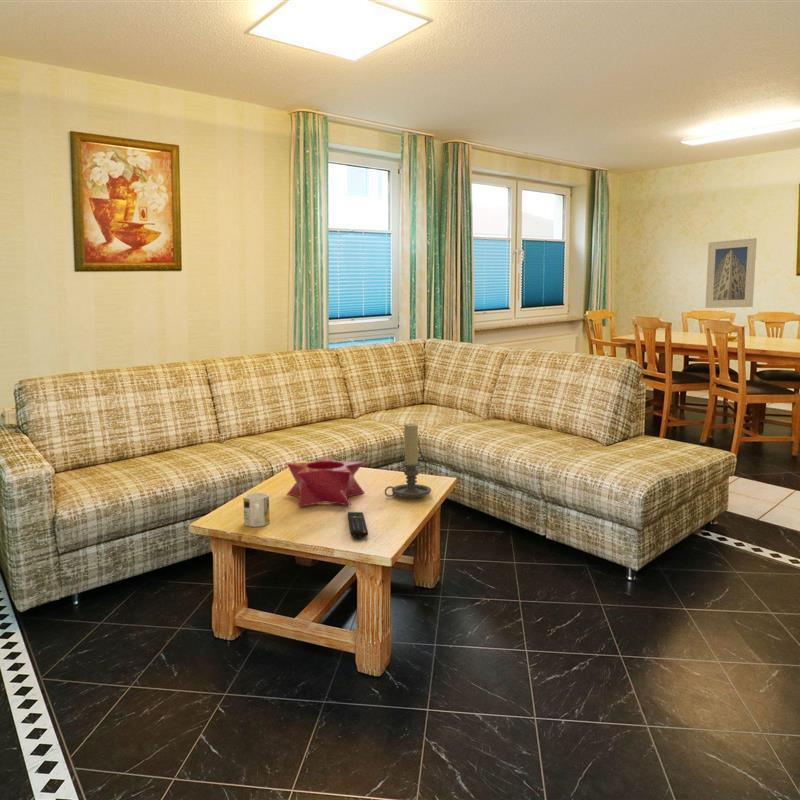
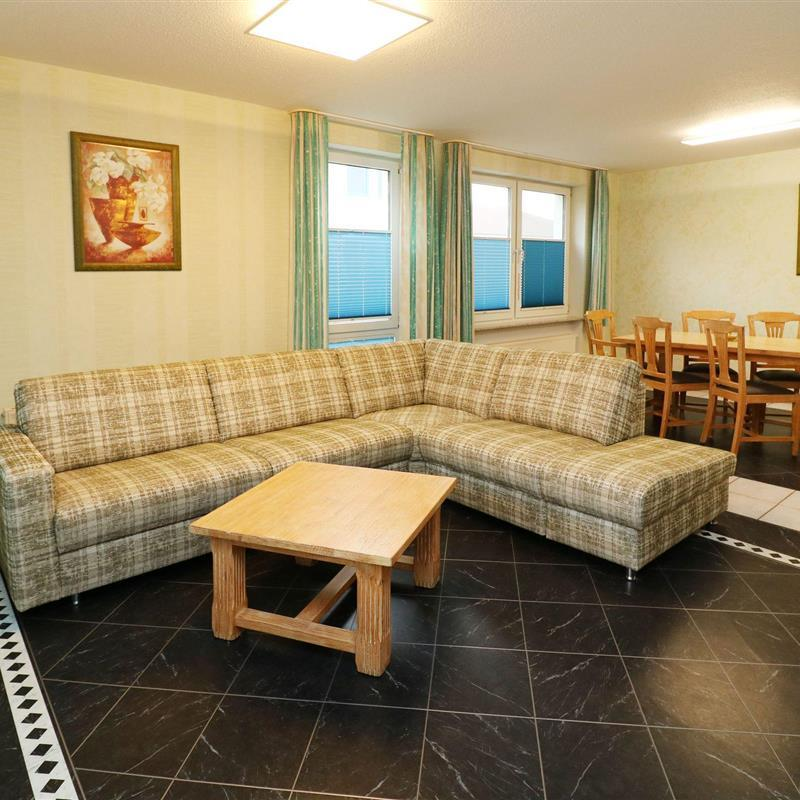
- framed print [704,237,758,309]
- mug [242,492,271,528]
- remote control [347,511,369,538]
- candle holder [384,422,432,499]
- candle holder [285,456,365,508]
